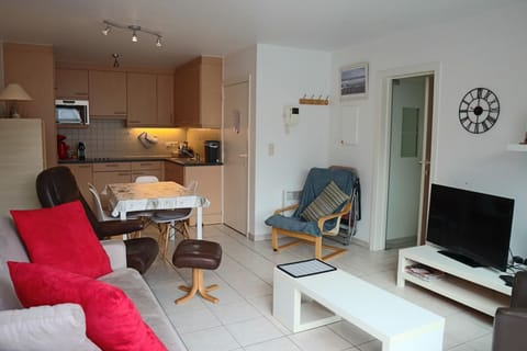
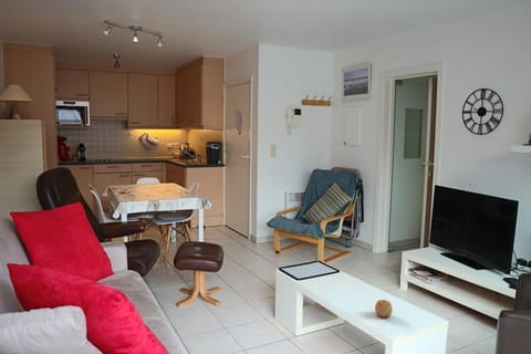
+ apple [374,299,394,319]
